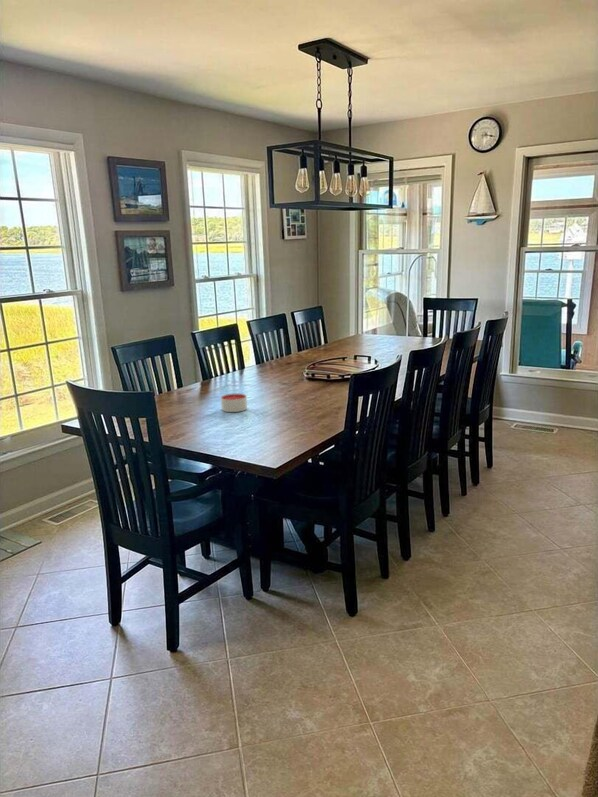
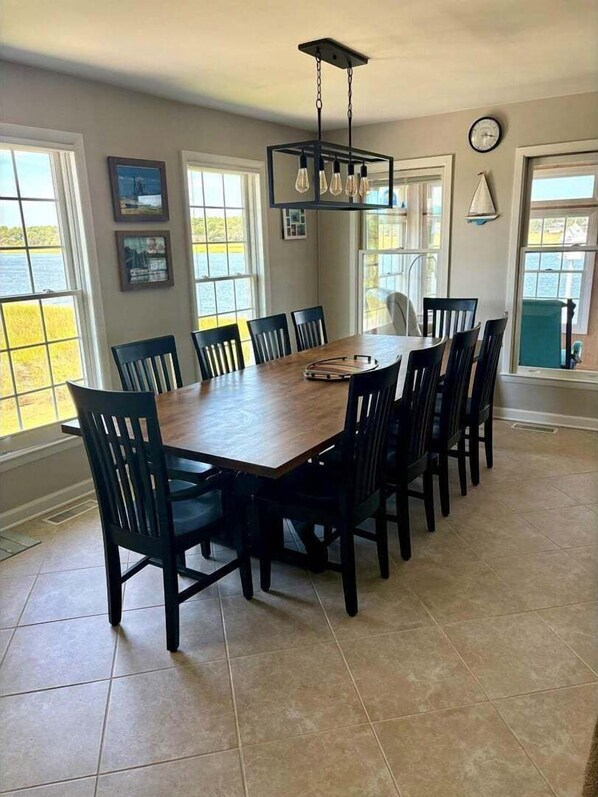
- candle [220,392,248,413]
